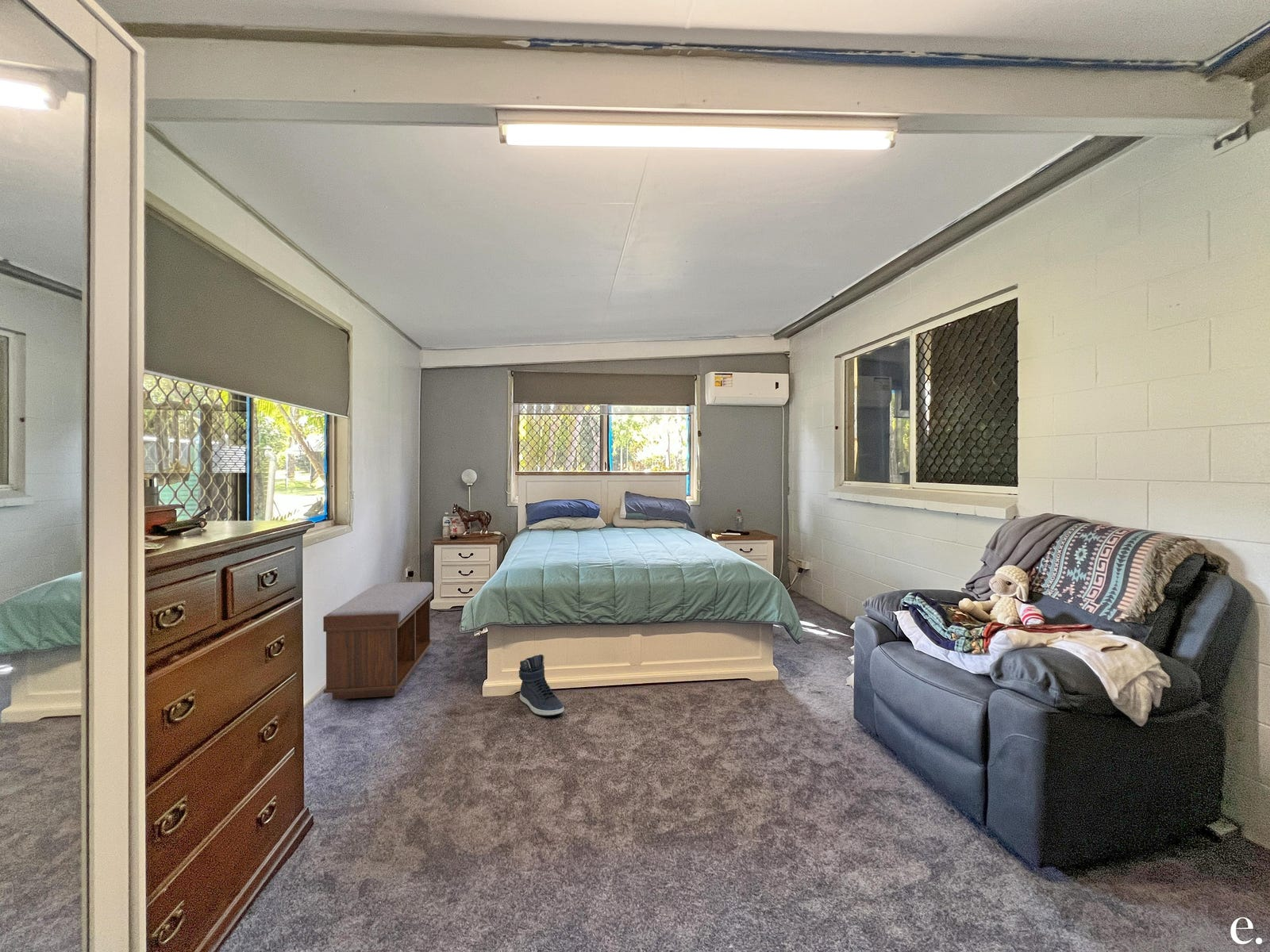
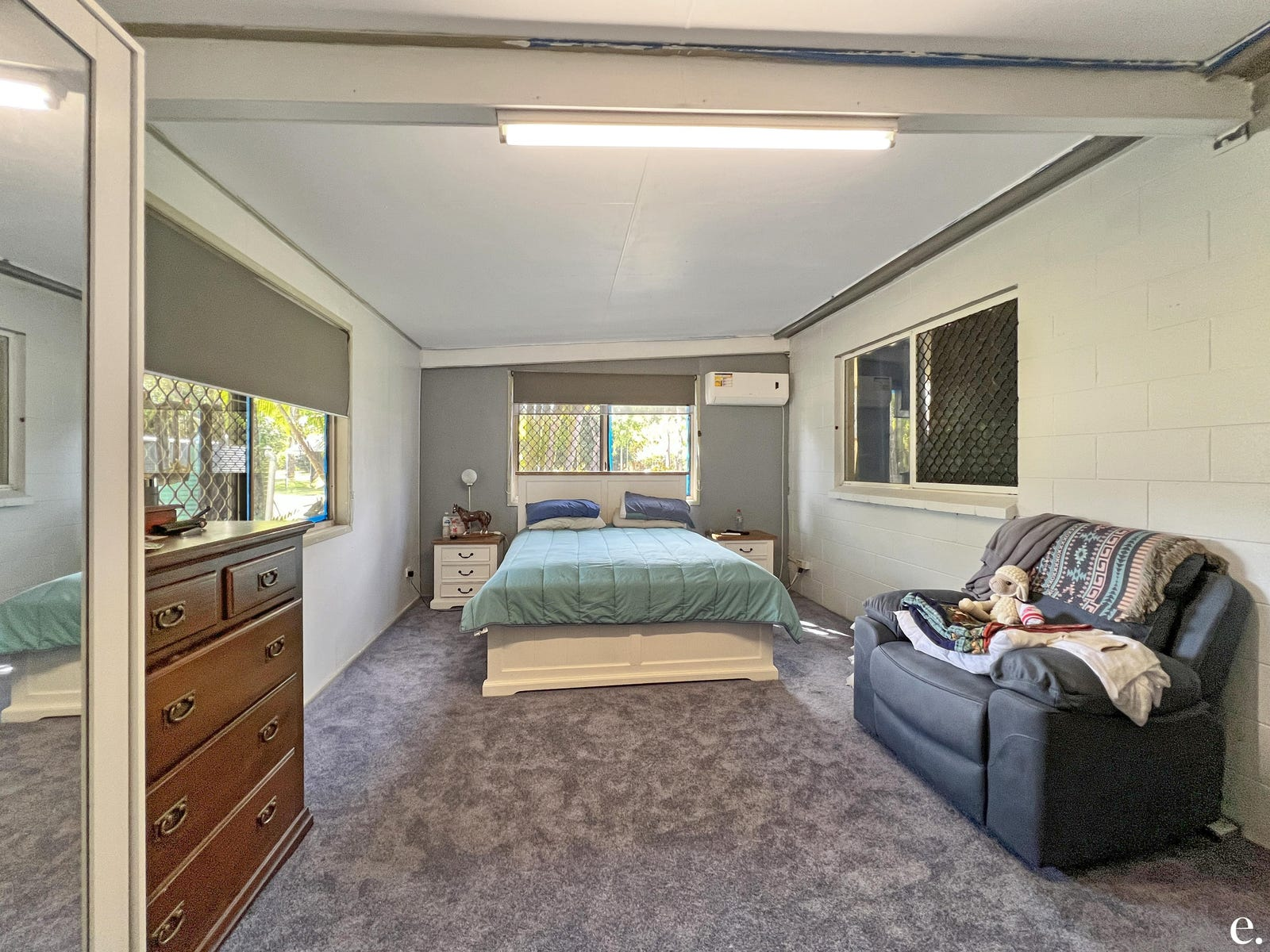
- bench [322,582,433,701]
- sneaker [518,654,564,716]
